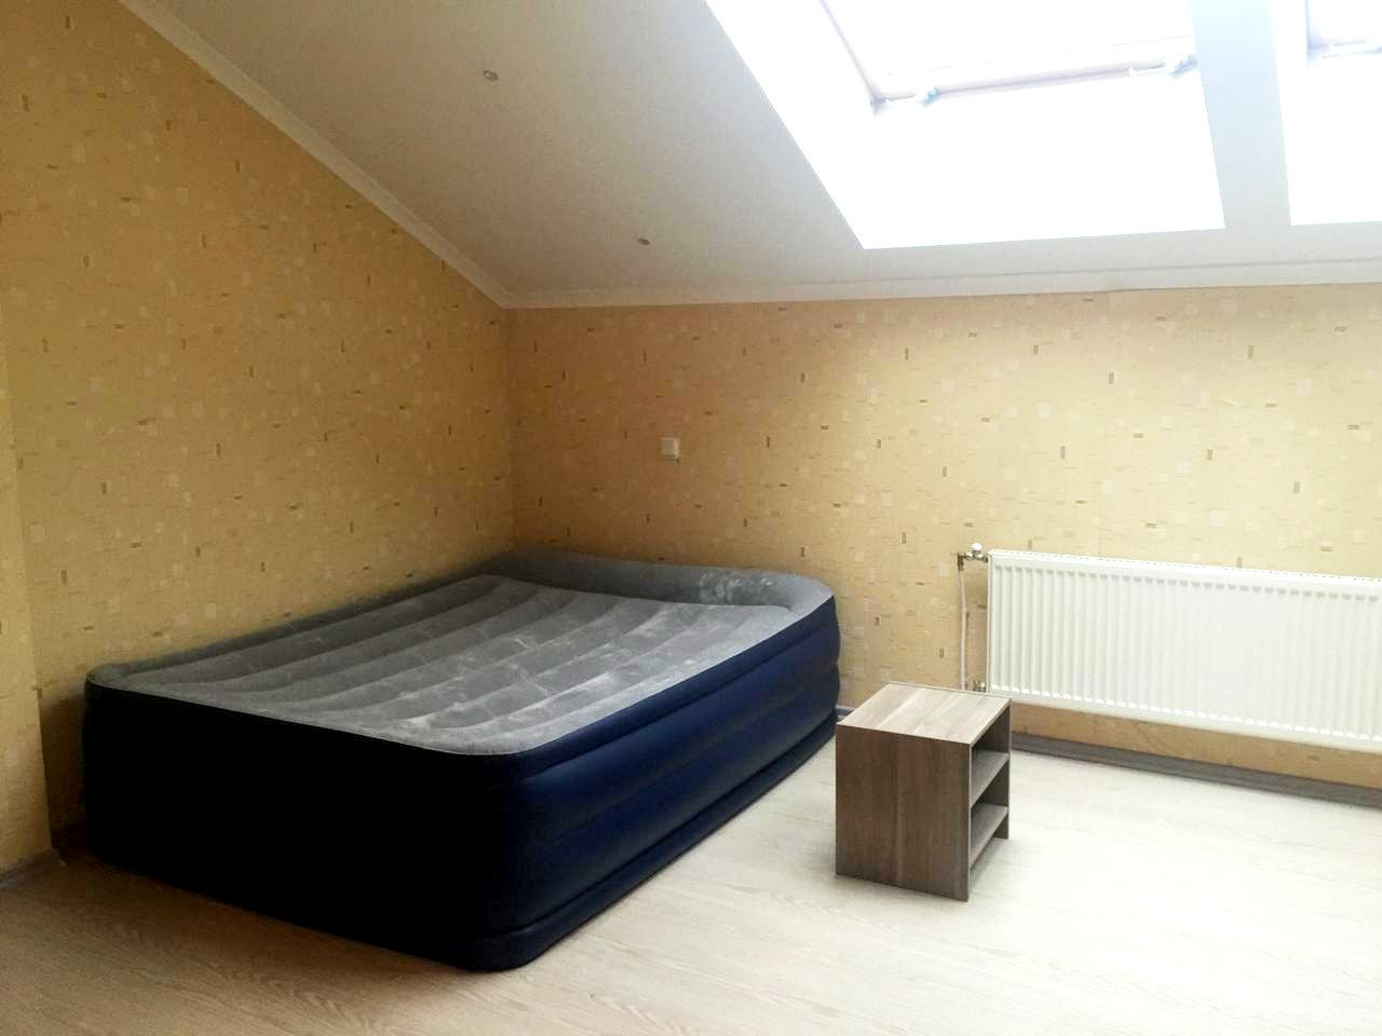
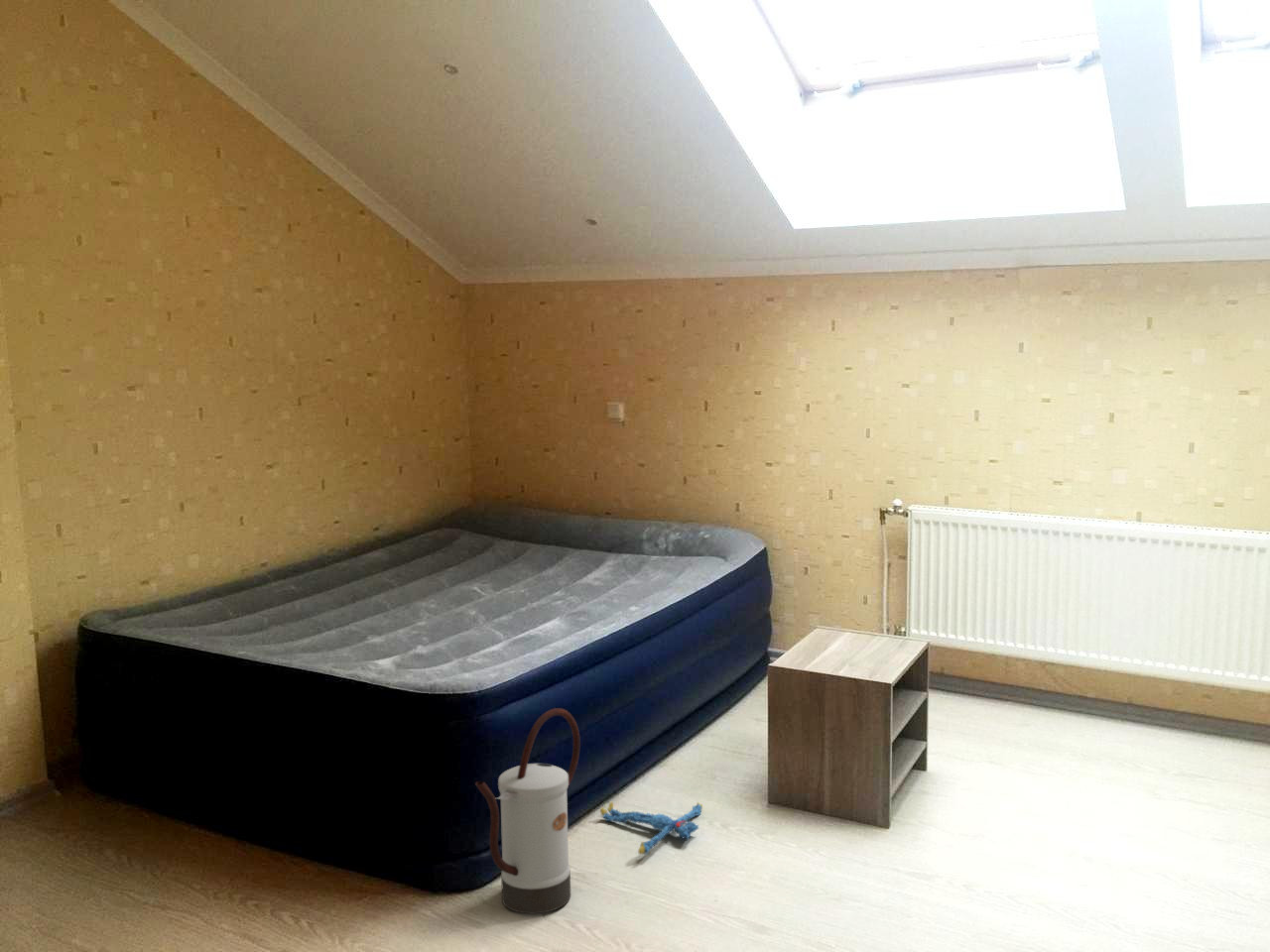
+ plush toy [599,801,703,856]
+ watering can [474,707,581,915]
